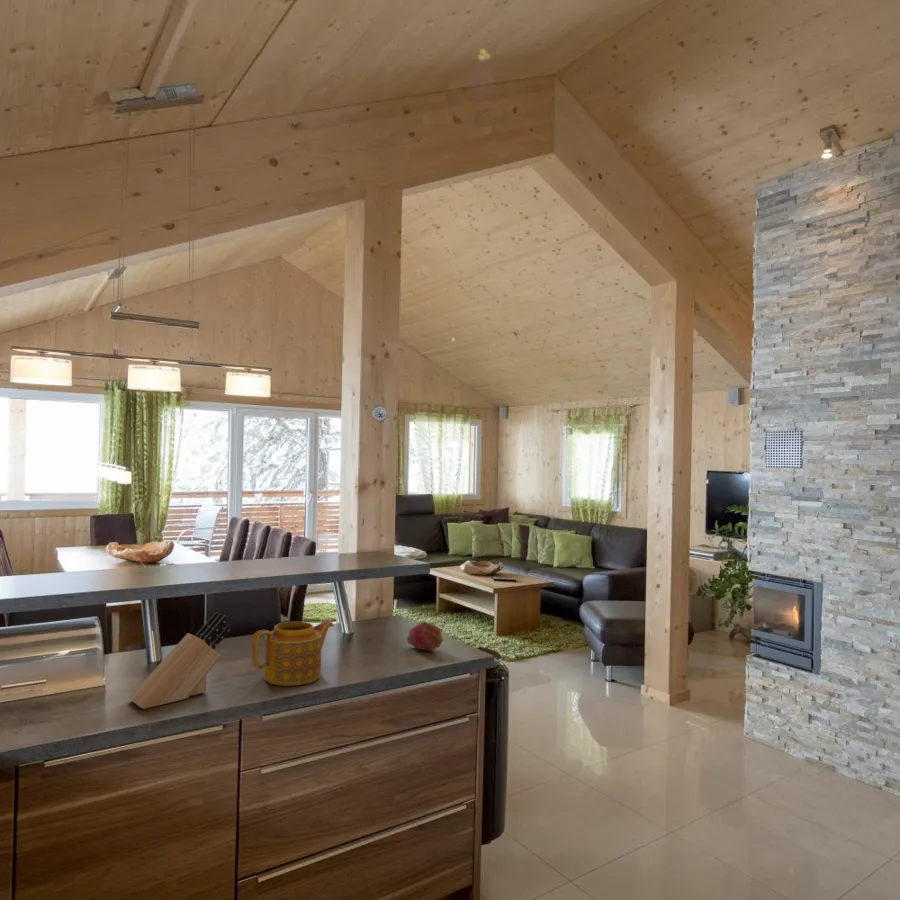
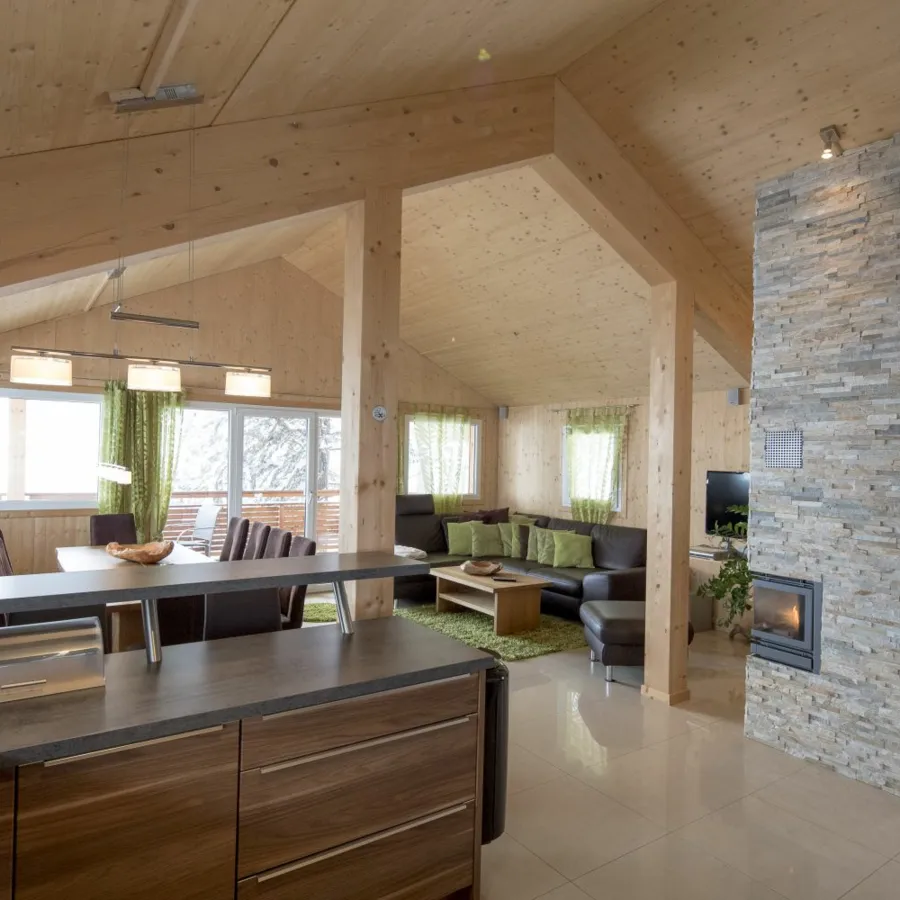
- knife block [128,611,232,710]
- fruit [406,620,444,651]
- teapot [251,620,335,687]
